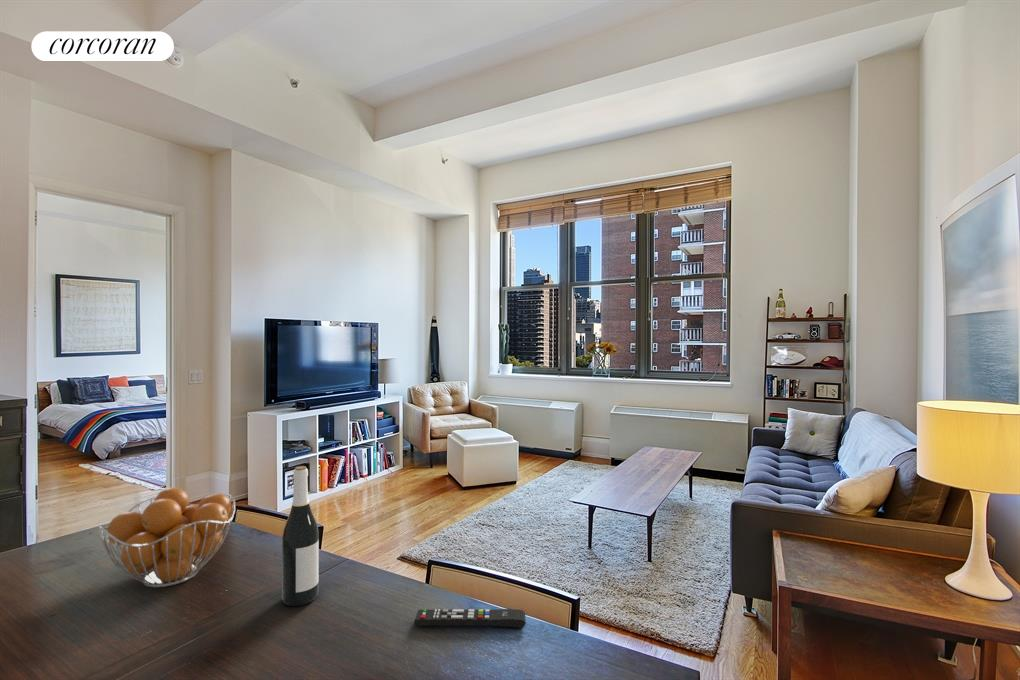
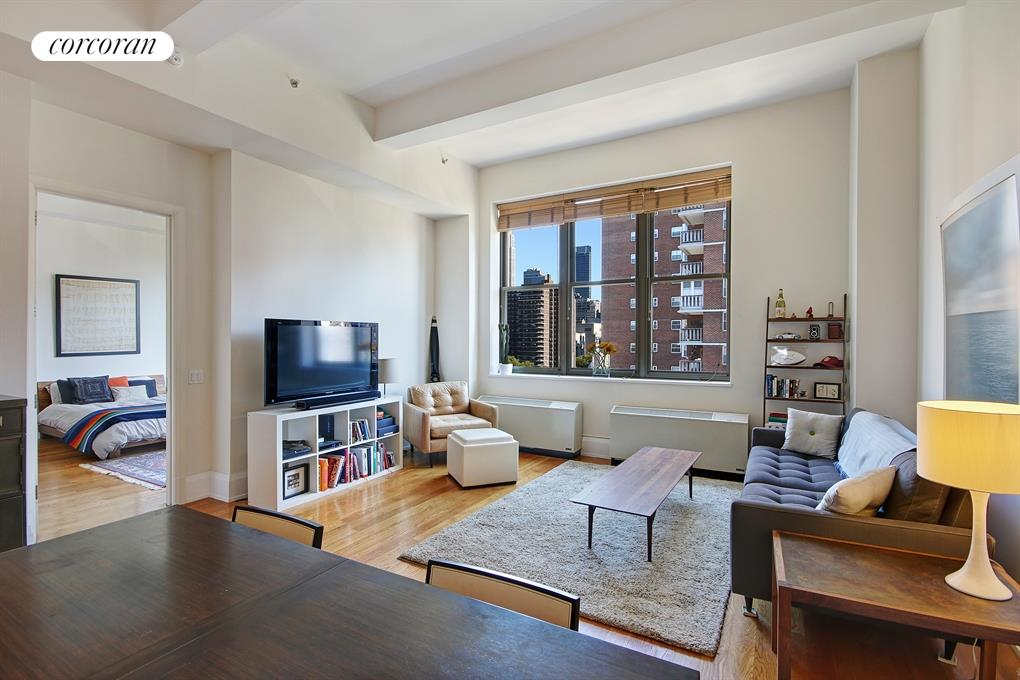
- remote control [413,608,527,629]
- wine bottle [281,465,320,607]
- fruit basket [97,486,236,589]
